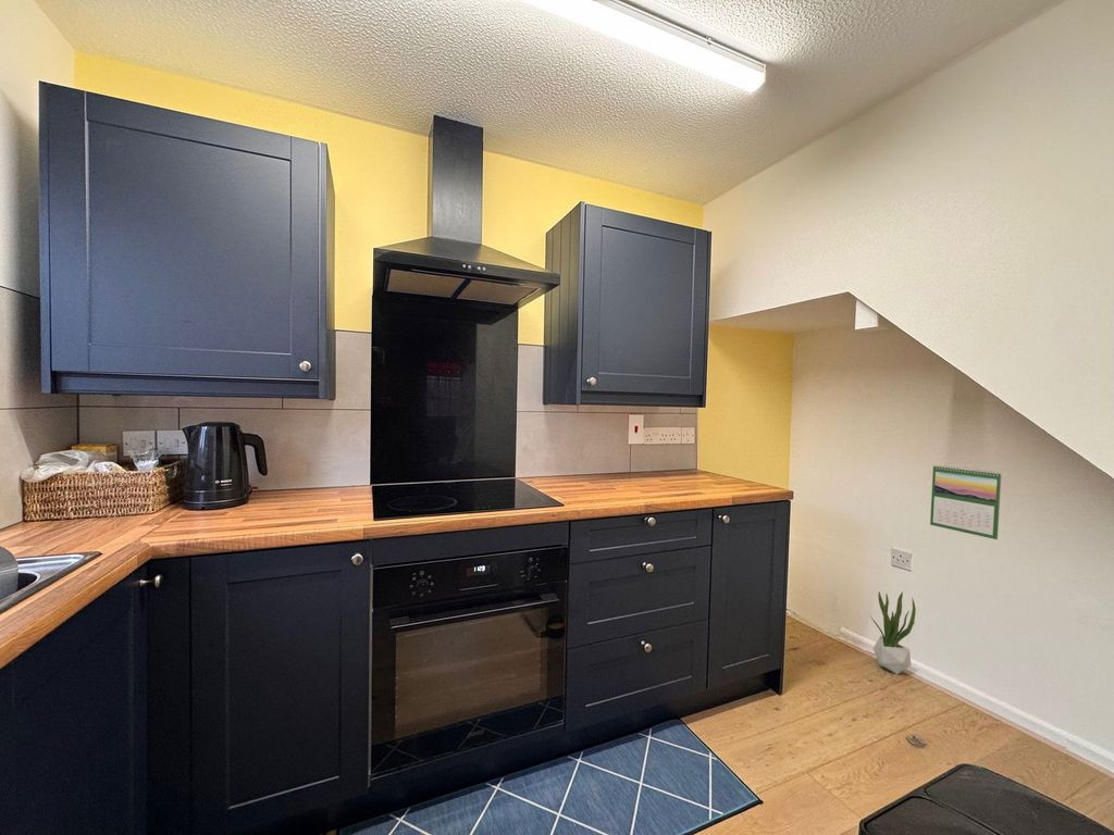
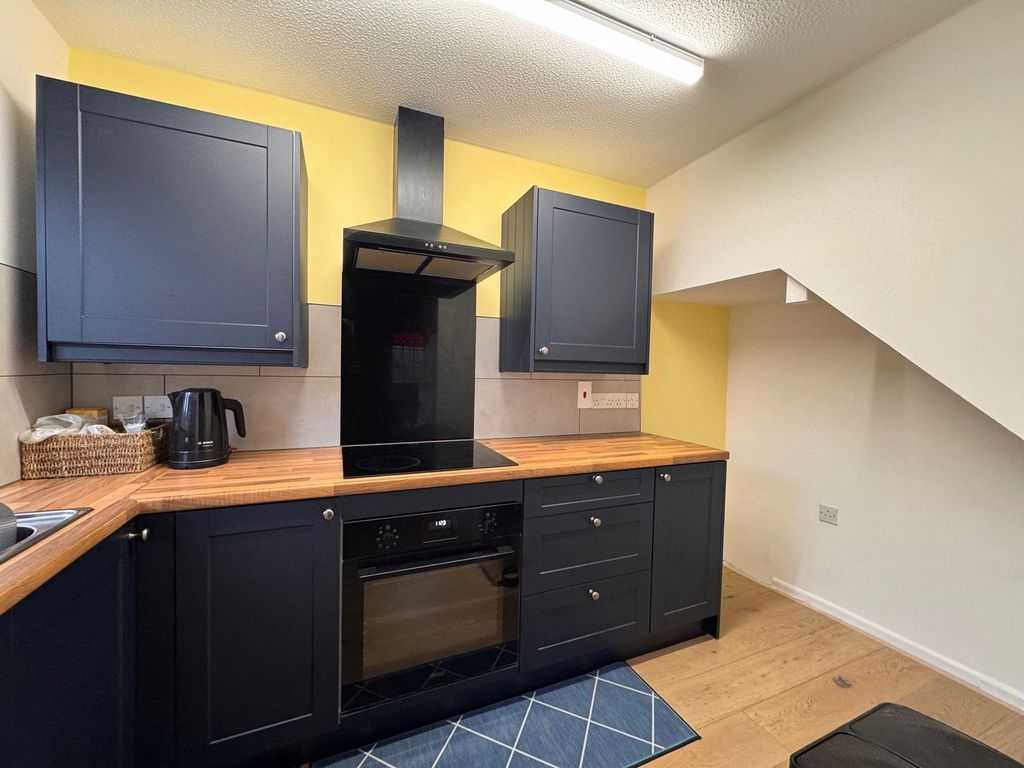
- calendar [929,463,1002,540]
- potted plant [868,590,917,675]
